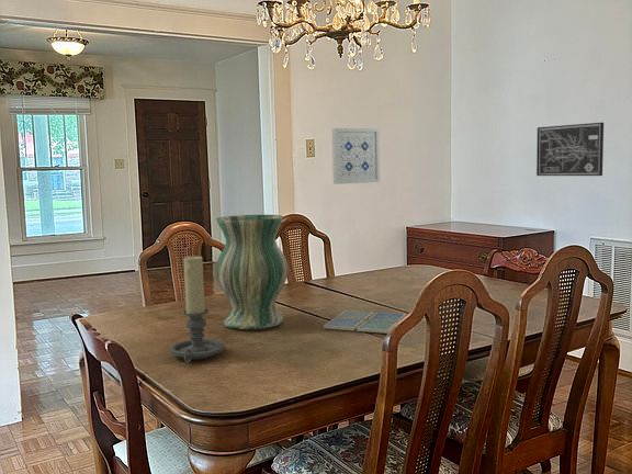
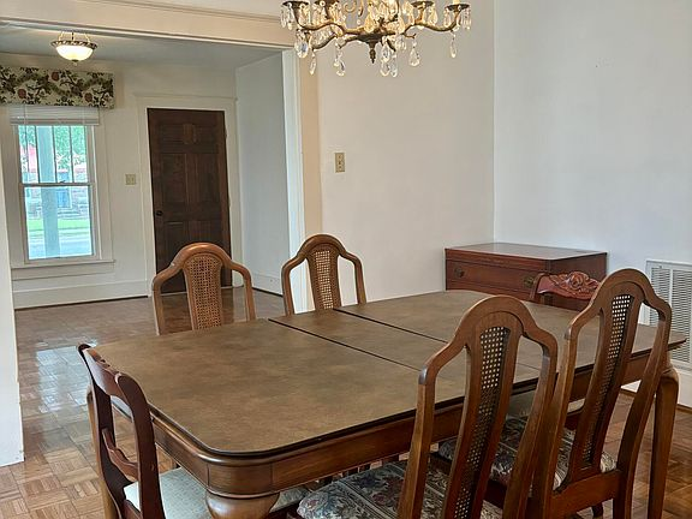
- wall art [535,122,605,177]
- drink coaster [323,309,407,335]
- vase [214,214,290,330]
- wall art [331,127,381,185]
- candle holder [169,255,226,365]
